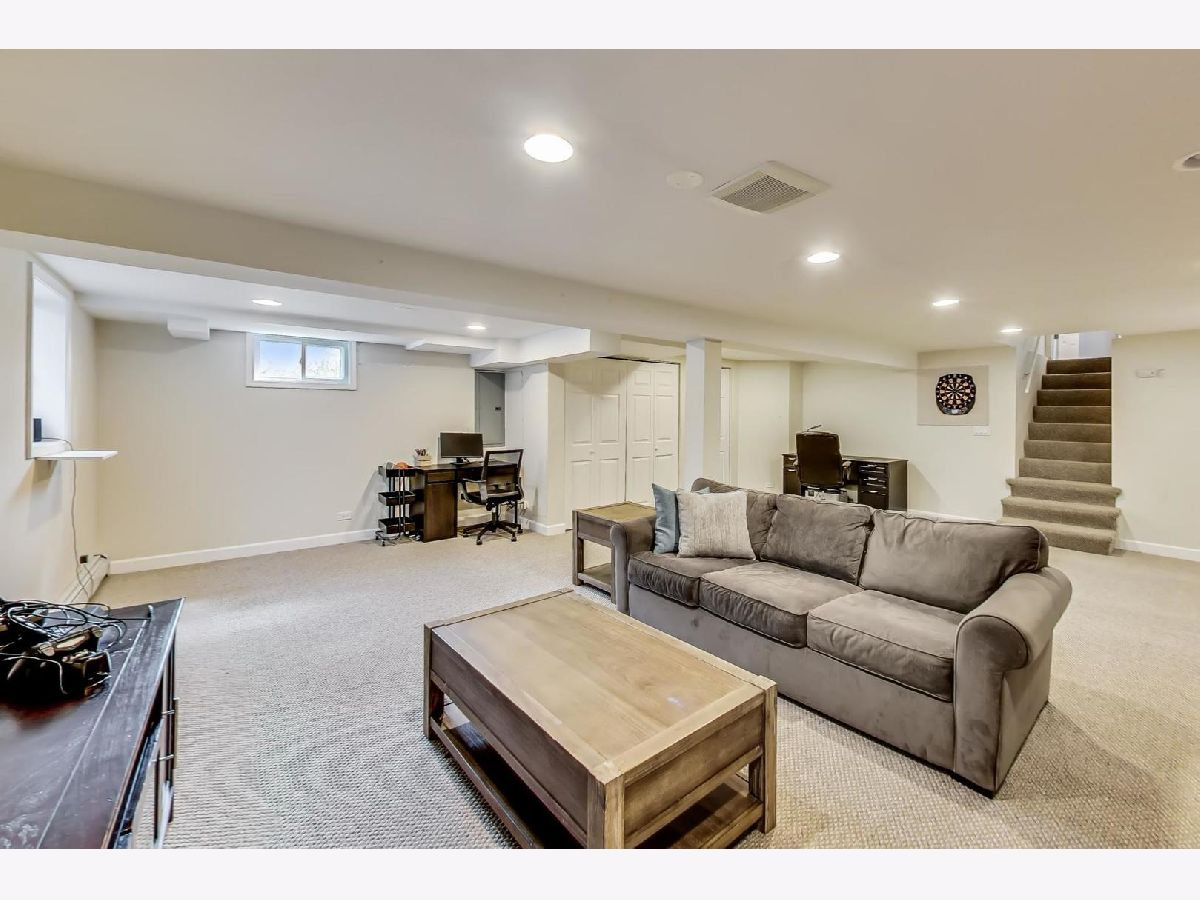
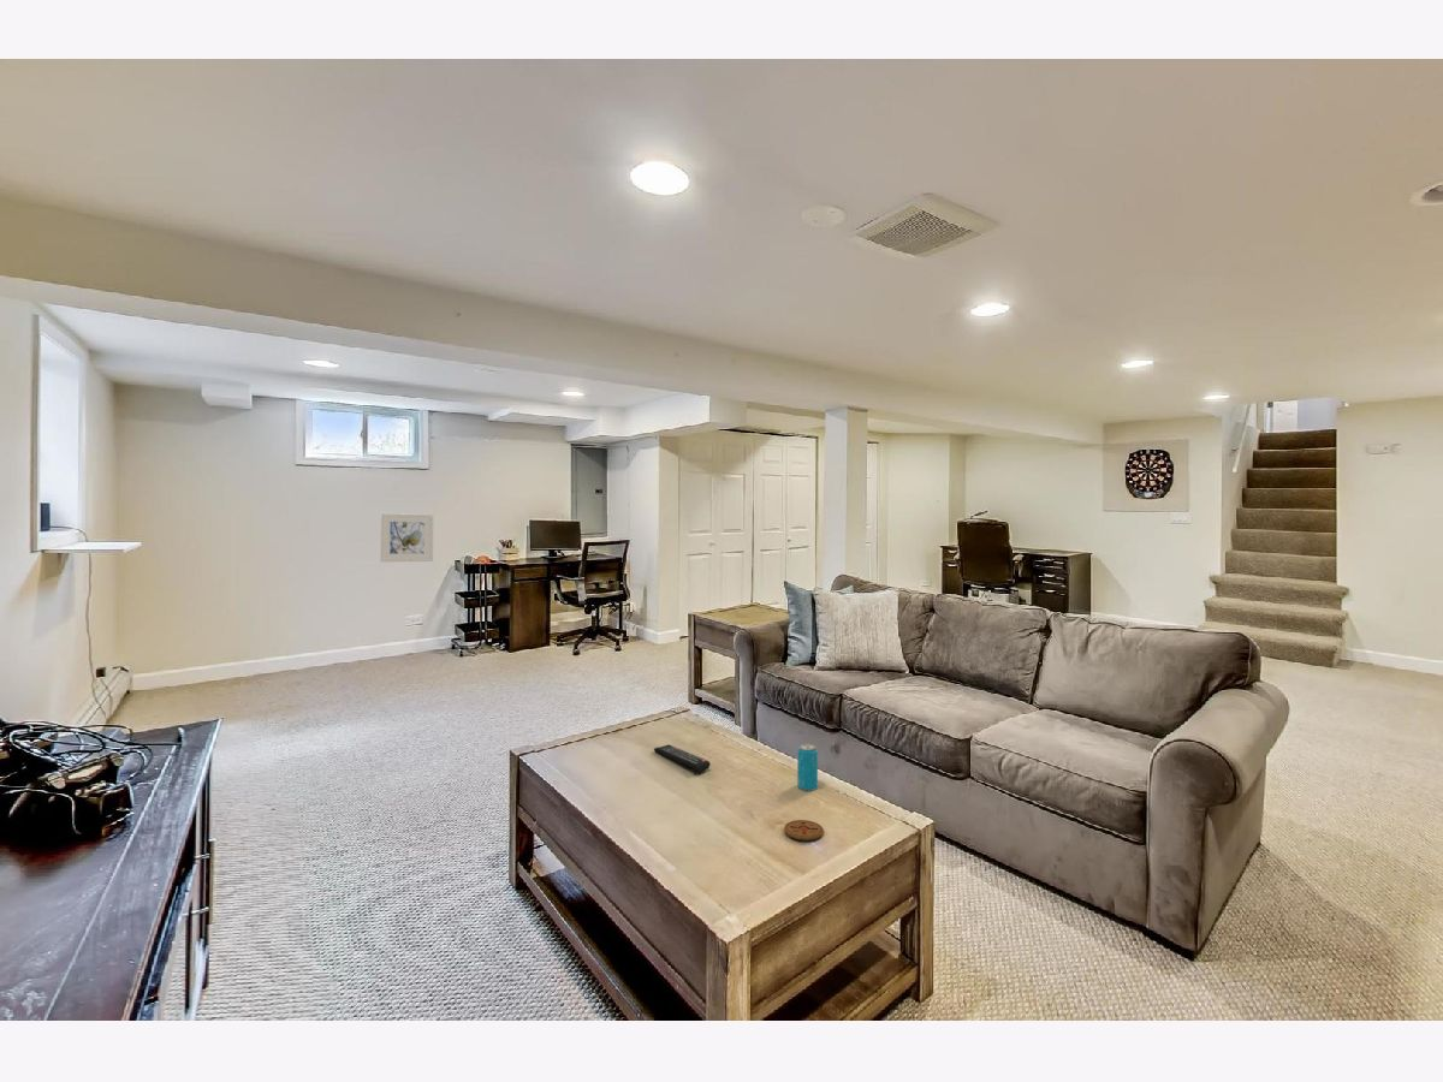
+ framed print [379,512,434,563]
+ remote control [653,744,712,772]
+ coaster [783,819,825,842]
+ beverage can [796,743,819,792]
